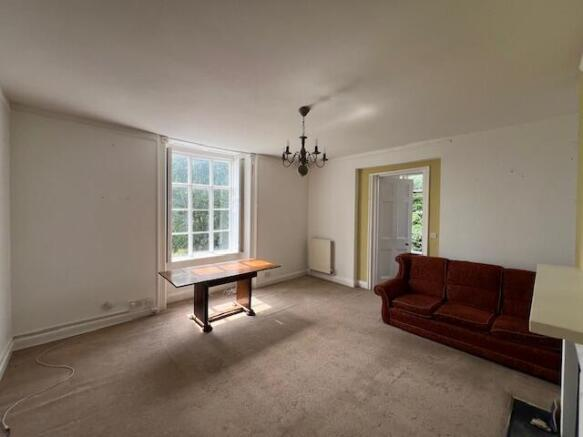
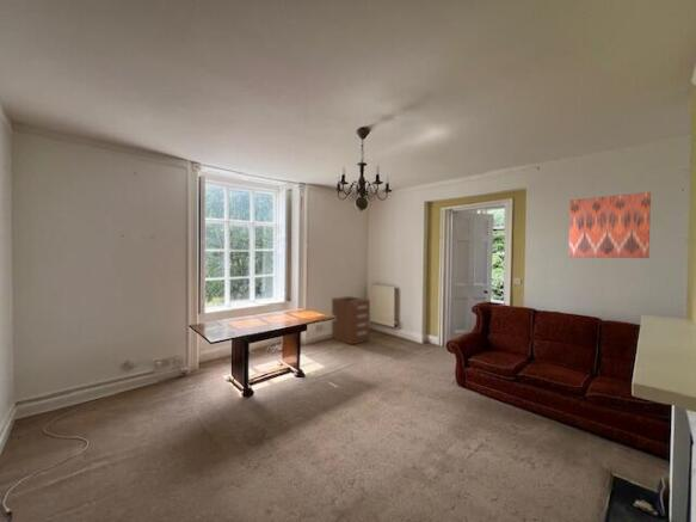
+ wall art [568,191,652,259]
+ filing cabinet [331,295,371,346]
